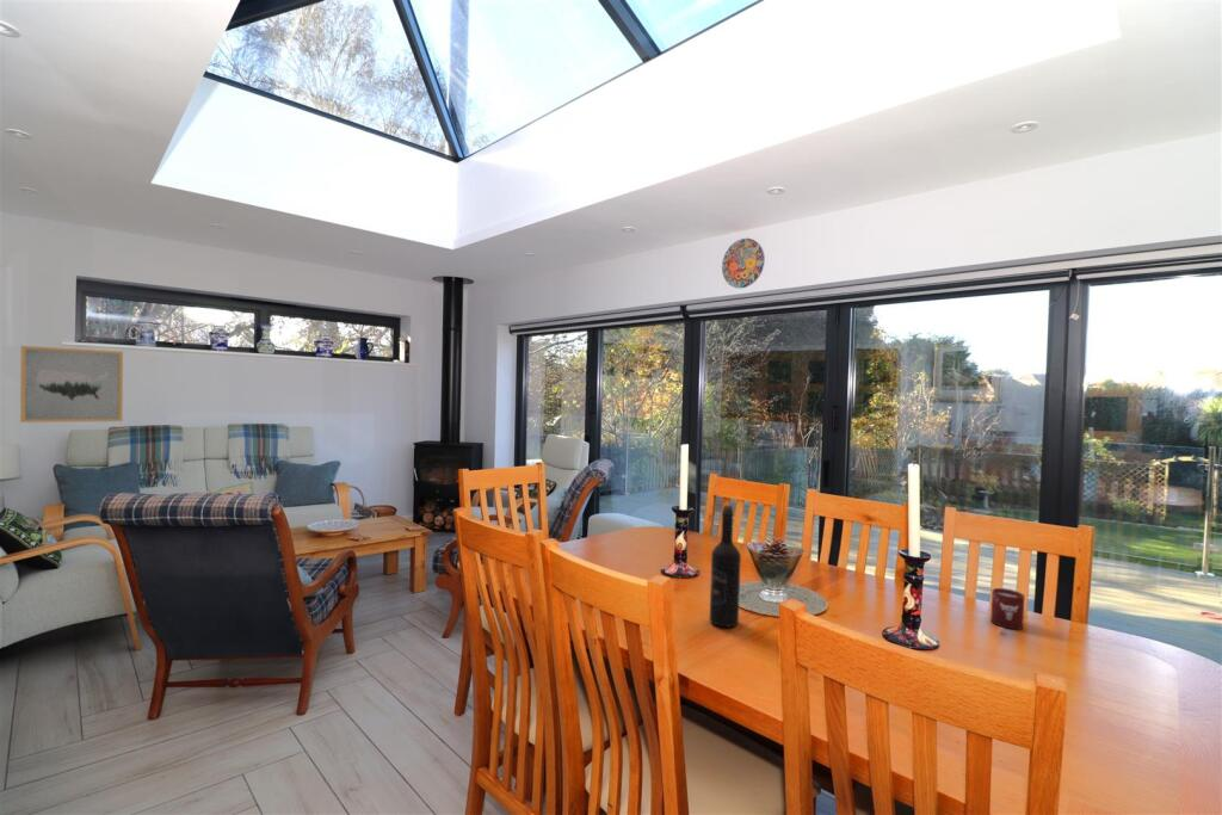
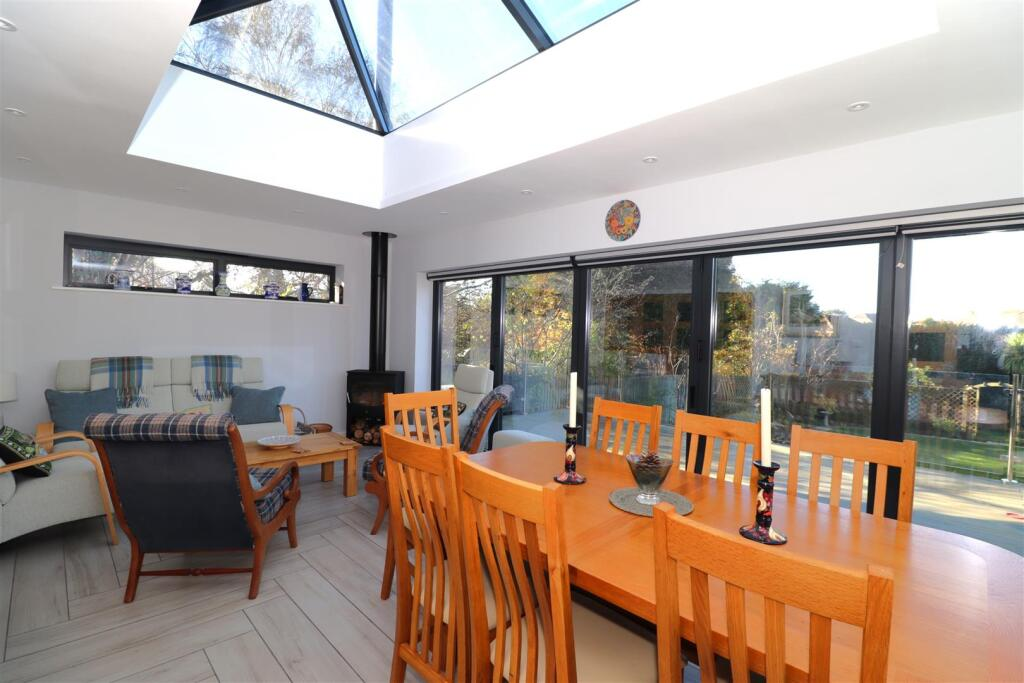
- wall art [19,345,124,424]
- wine bottle [709,504,742,629]
- cup [989,587,1025,630]
